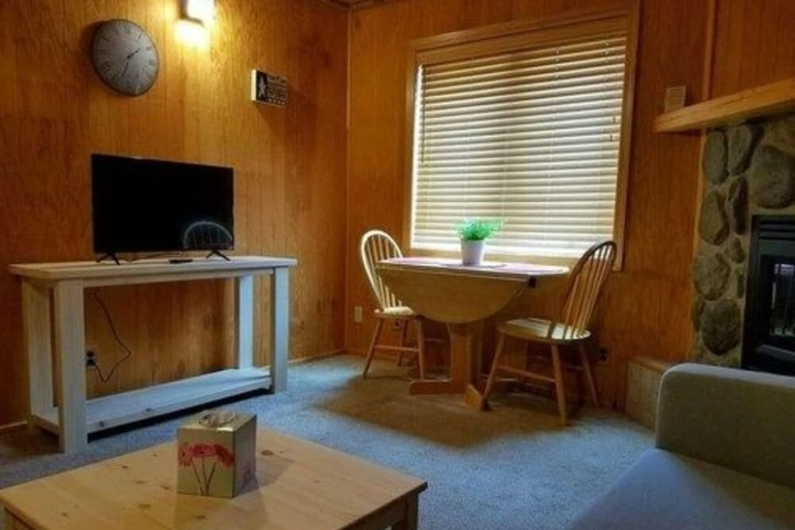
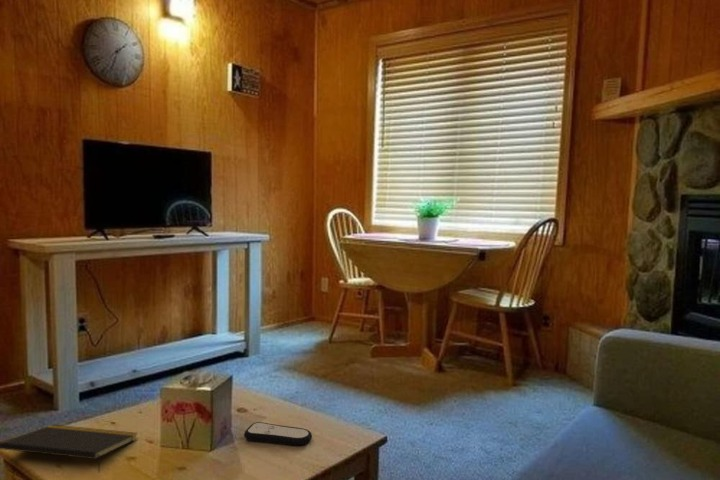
+ notepad [0,424,139,473]
+ remote control [243,421,313,447]
